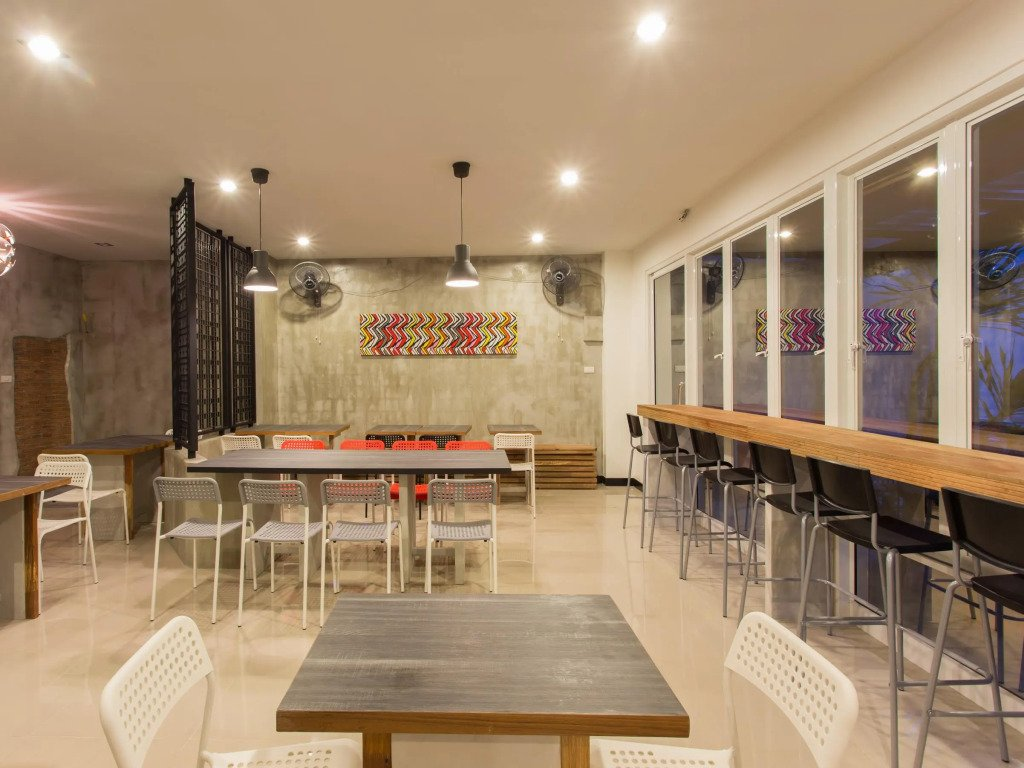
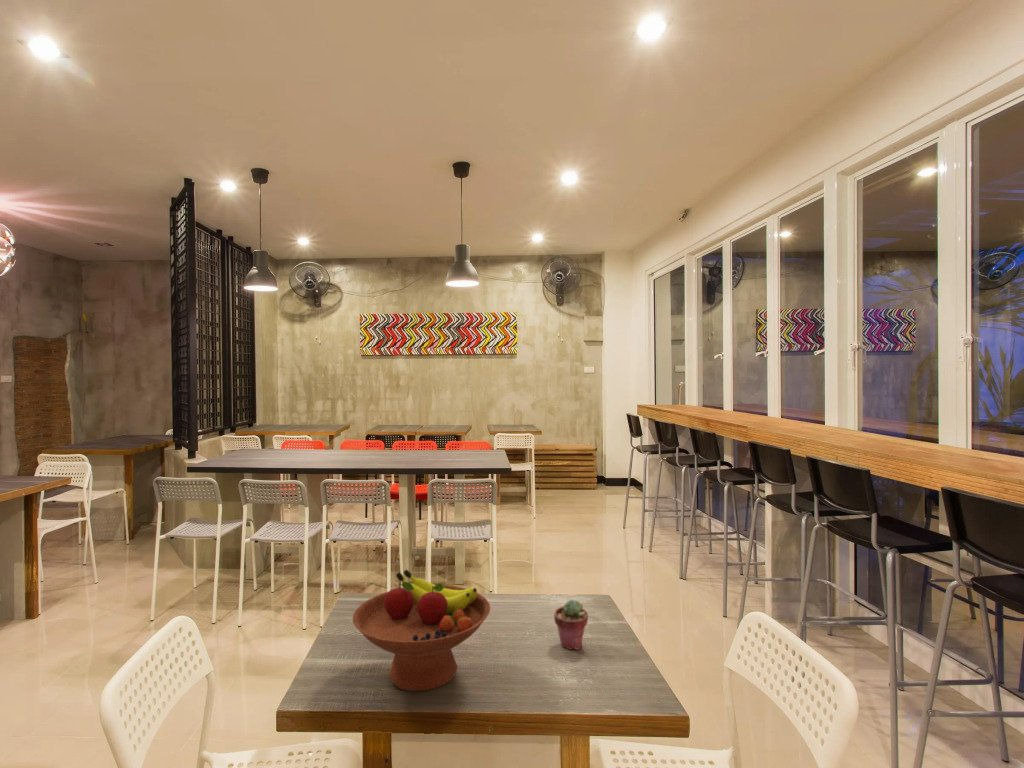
+ fruit bowl [352,569,491,692]
+ potted succulent [553,599,589,651]
